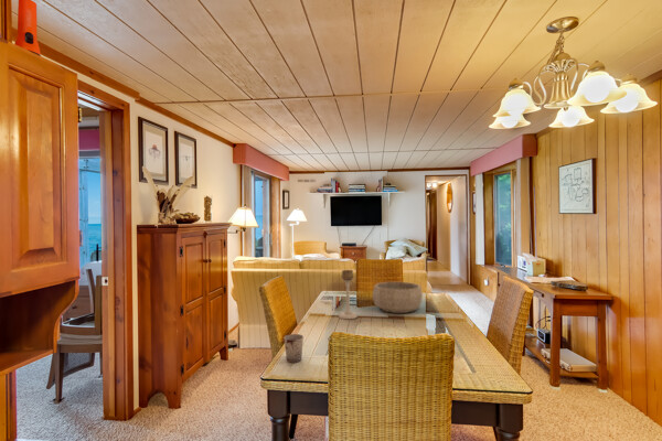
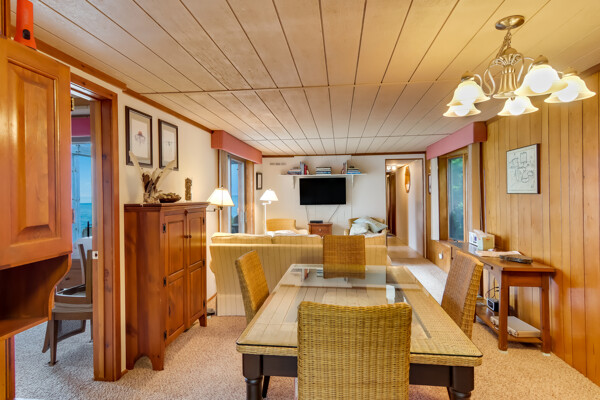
- decorative bowl [372,281,424,314]
- candle holder [338,269,359,320]
- cup [282,333,305,364]
